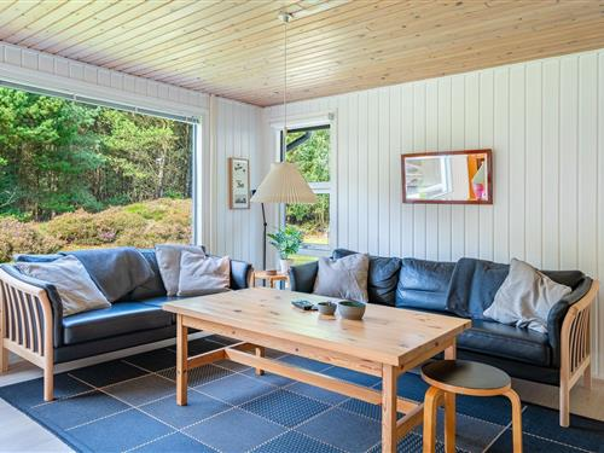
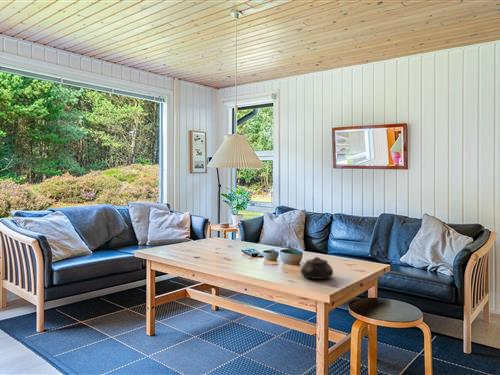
+ teapot [300,256,334,280]
